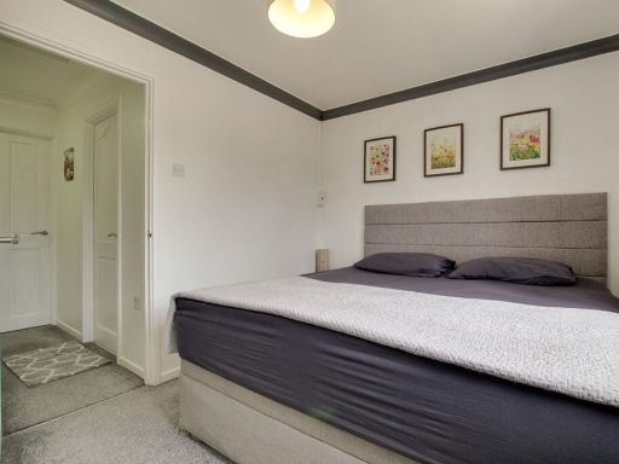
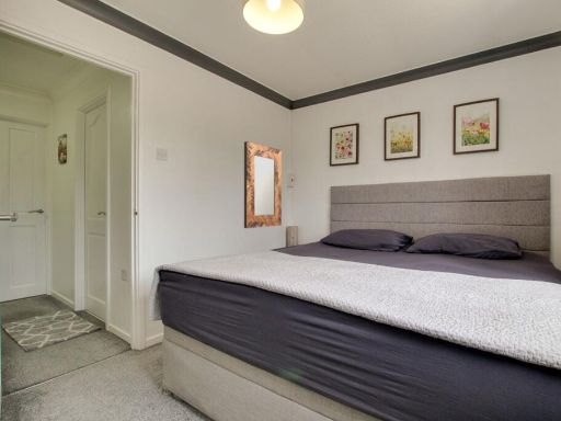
+ home mirror [243,140,283,229]
